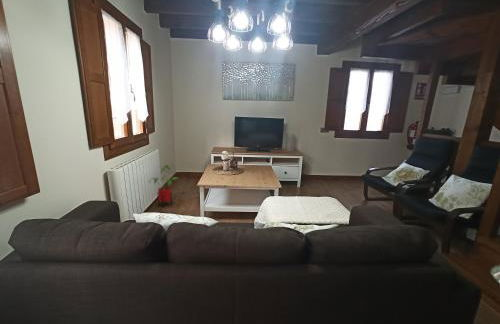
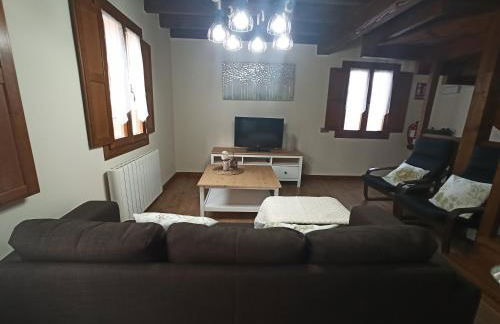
- house plant [149,164,179,209]
